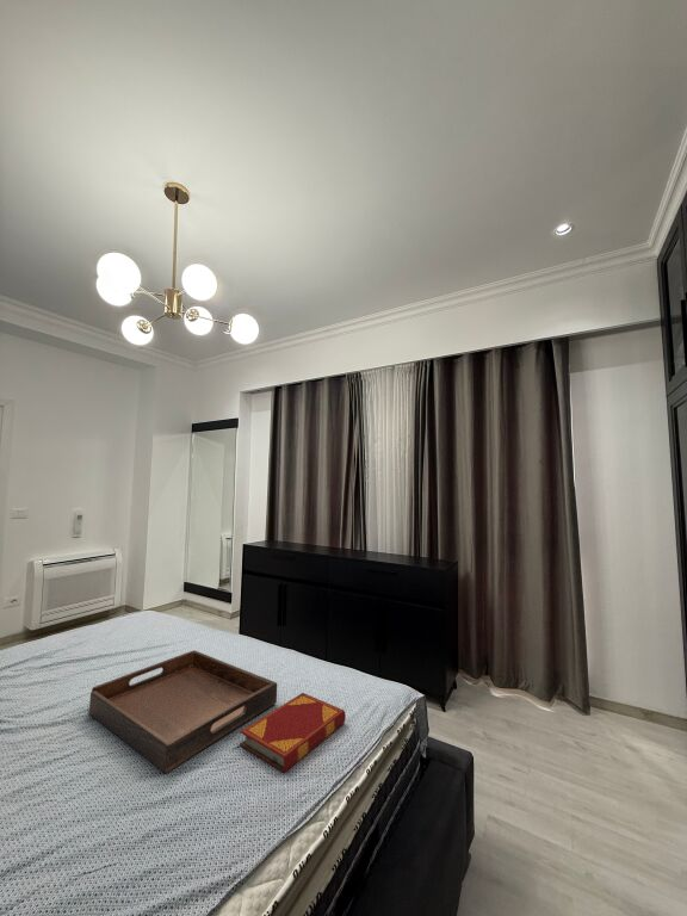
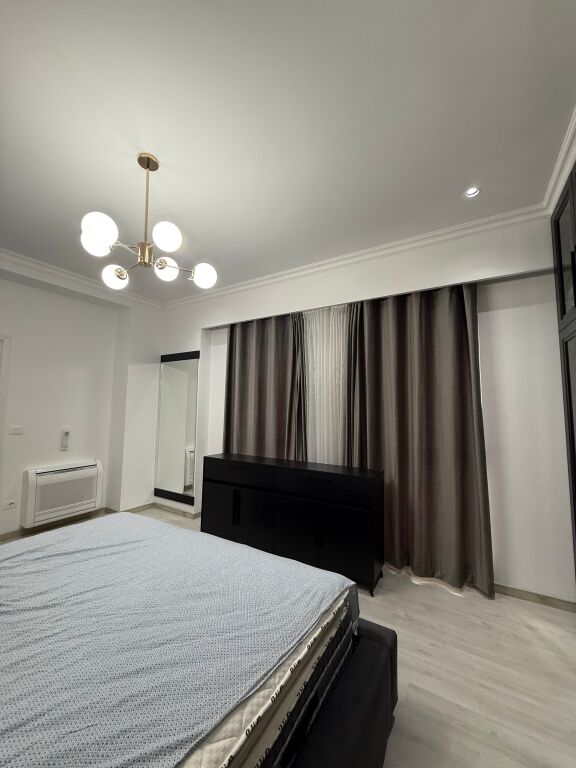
- serving tray [88,649,278,774]
- hardback book [239,692,347,774]
